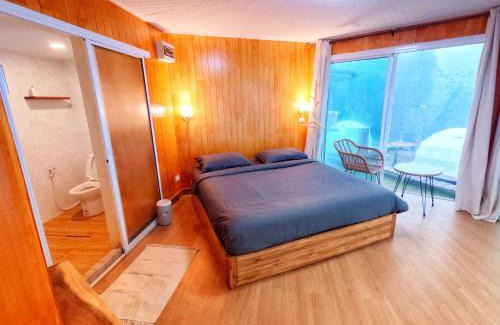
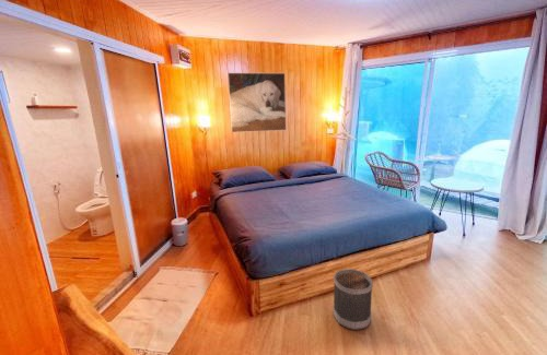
+ wastebasket [333,268,374,331]
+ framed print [226,72,288,133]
